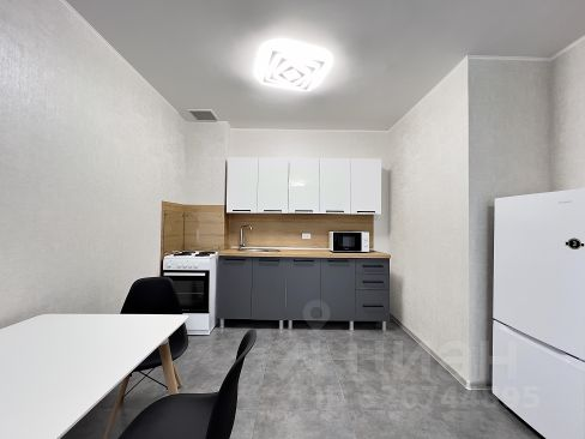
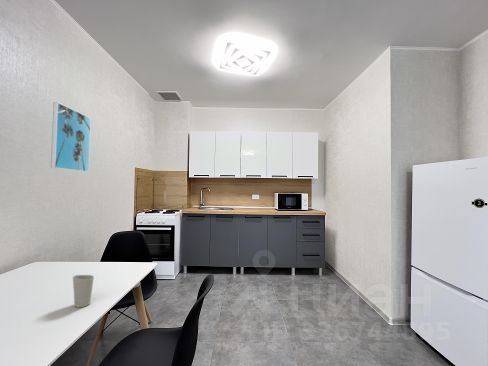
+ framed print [50,101,92,173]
+ cup [72,274,95,308]
